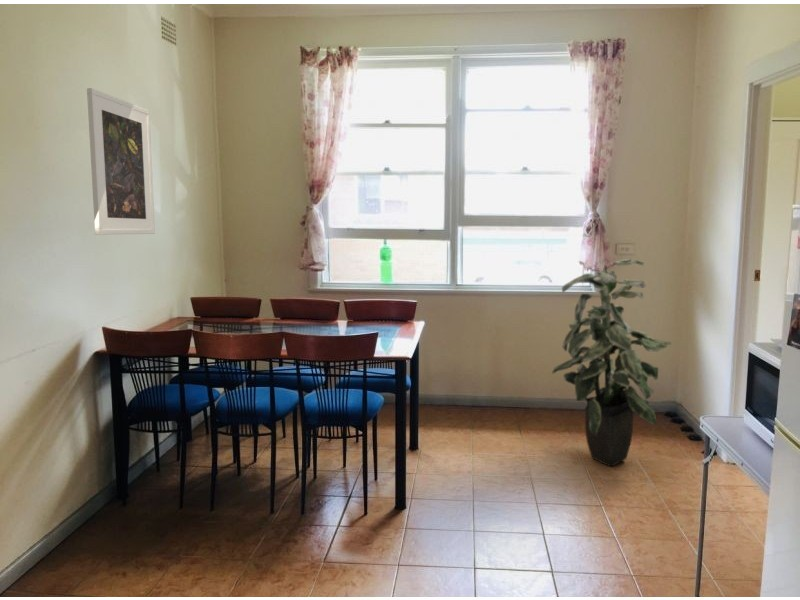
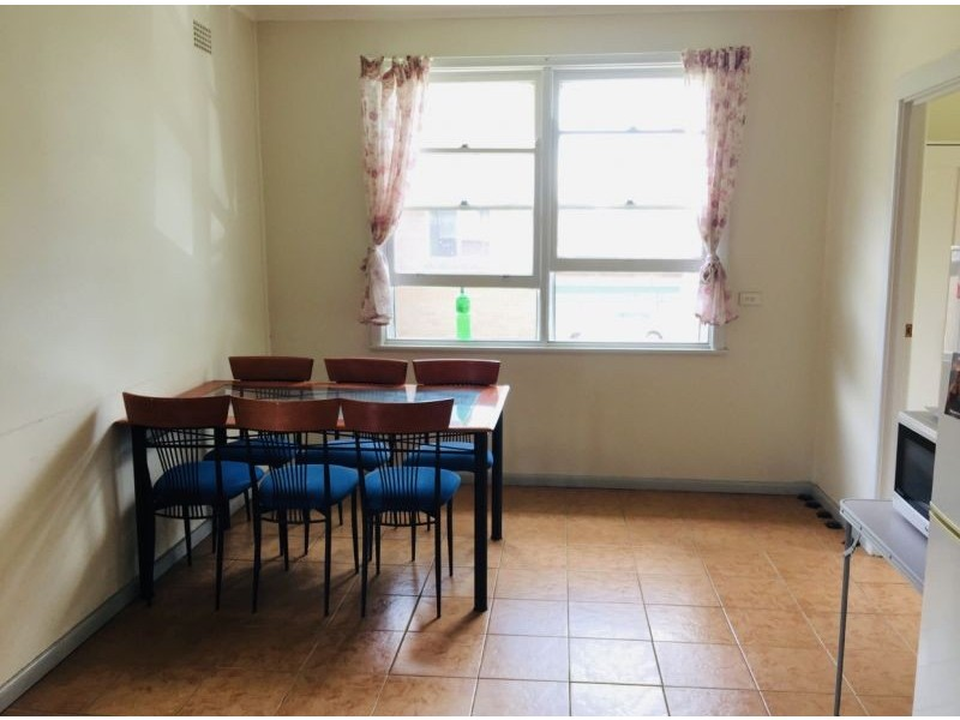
- indoor plant [551,259,672,467]
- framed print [86,87,156,235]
